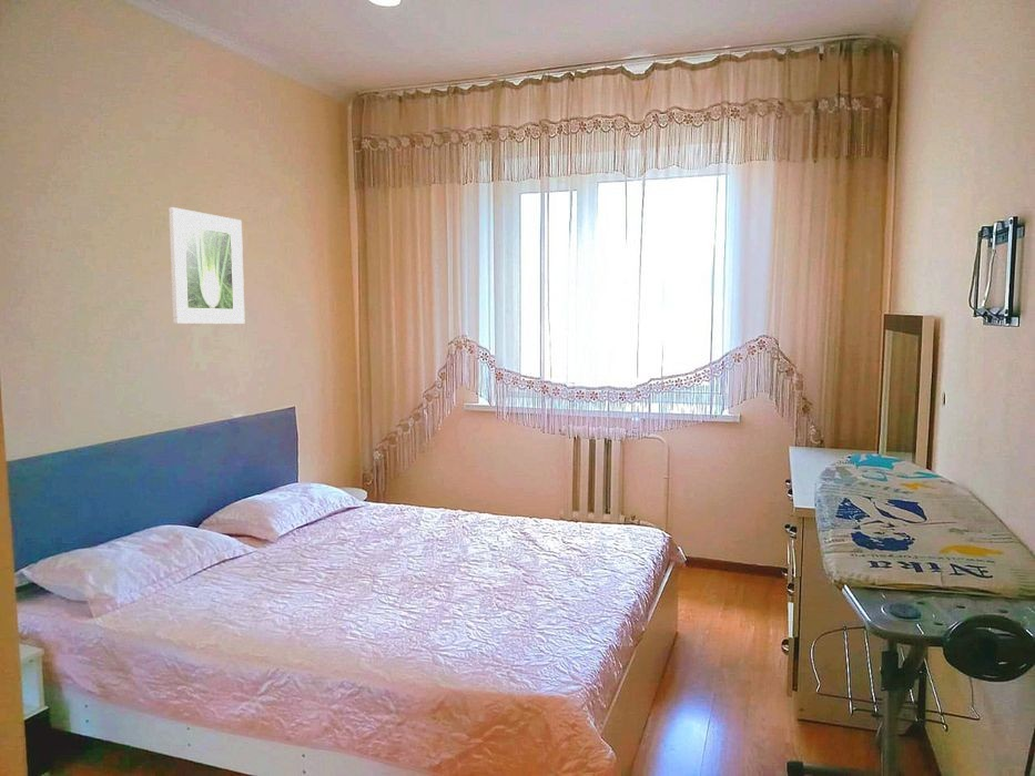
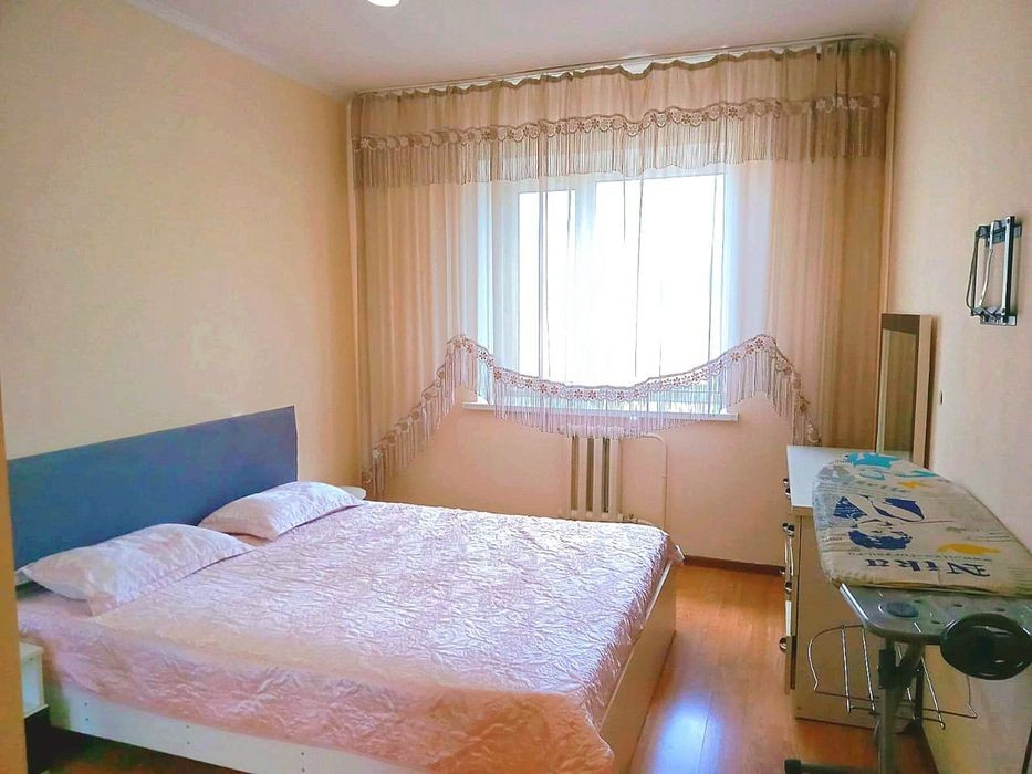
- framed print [168,206,245,325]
